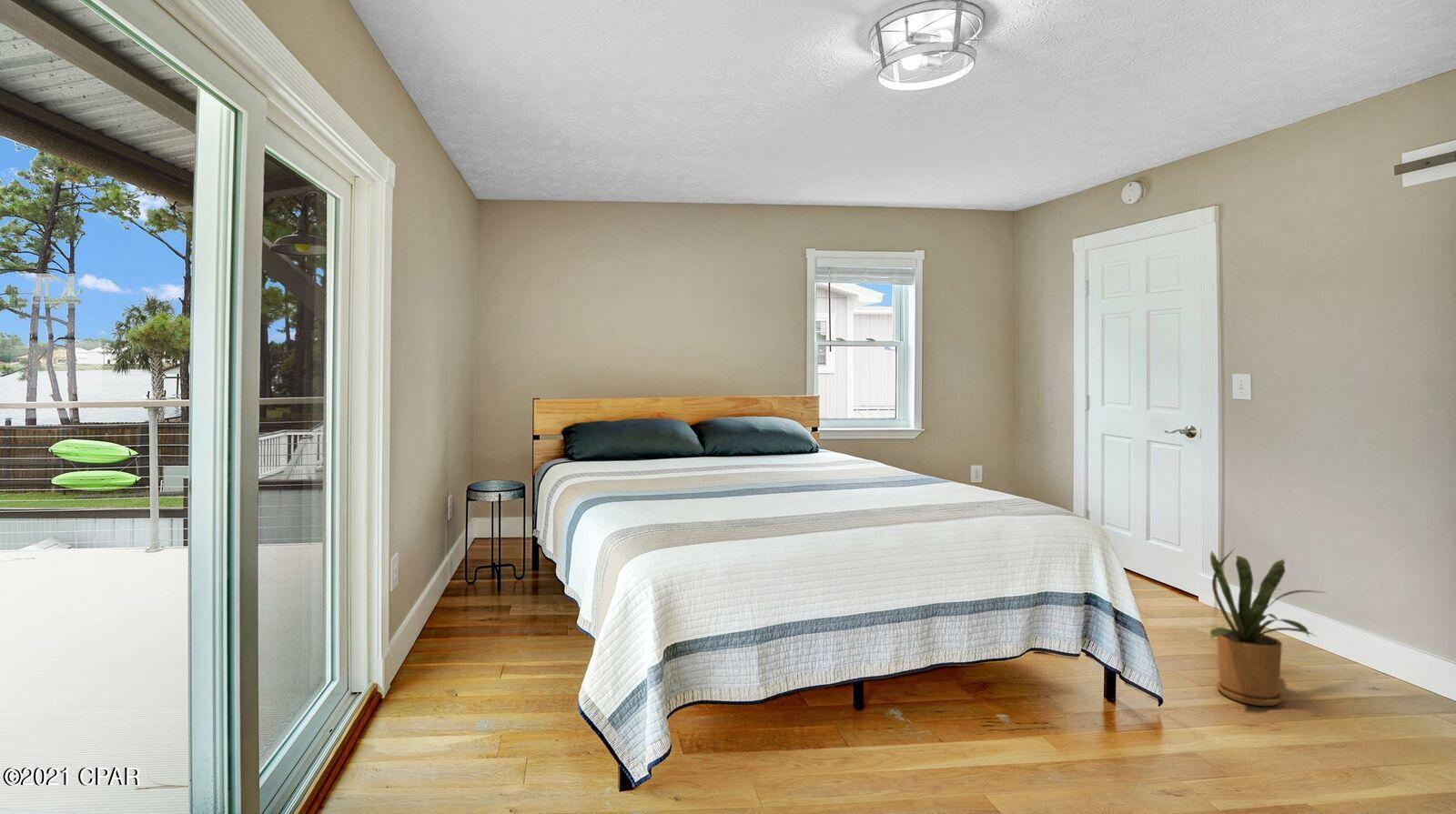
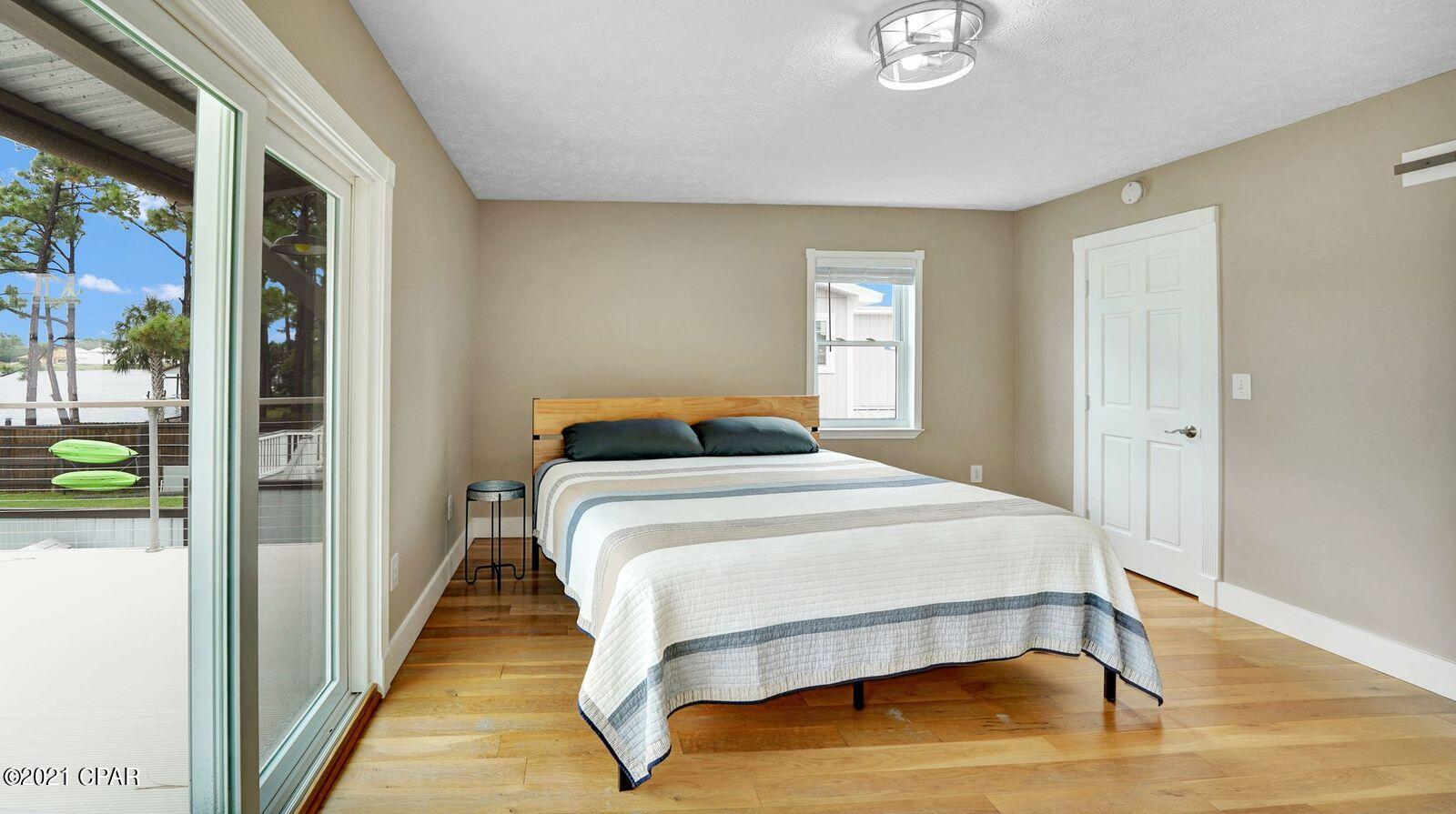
- house plant [1209,547,1329,707]
